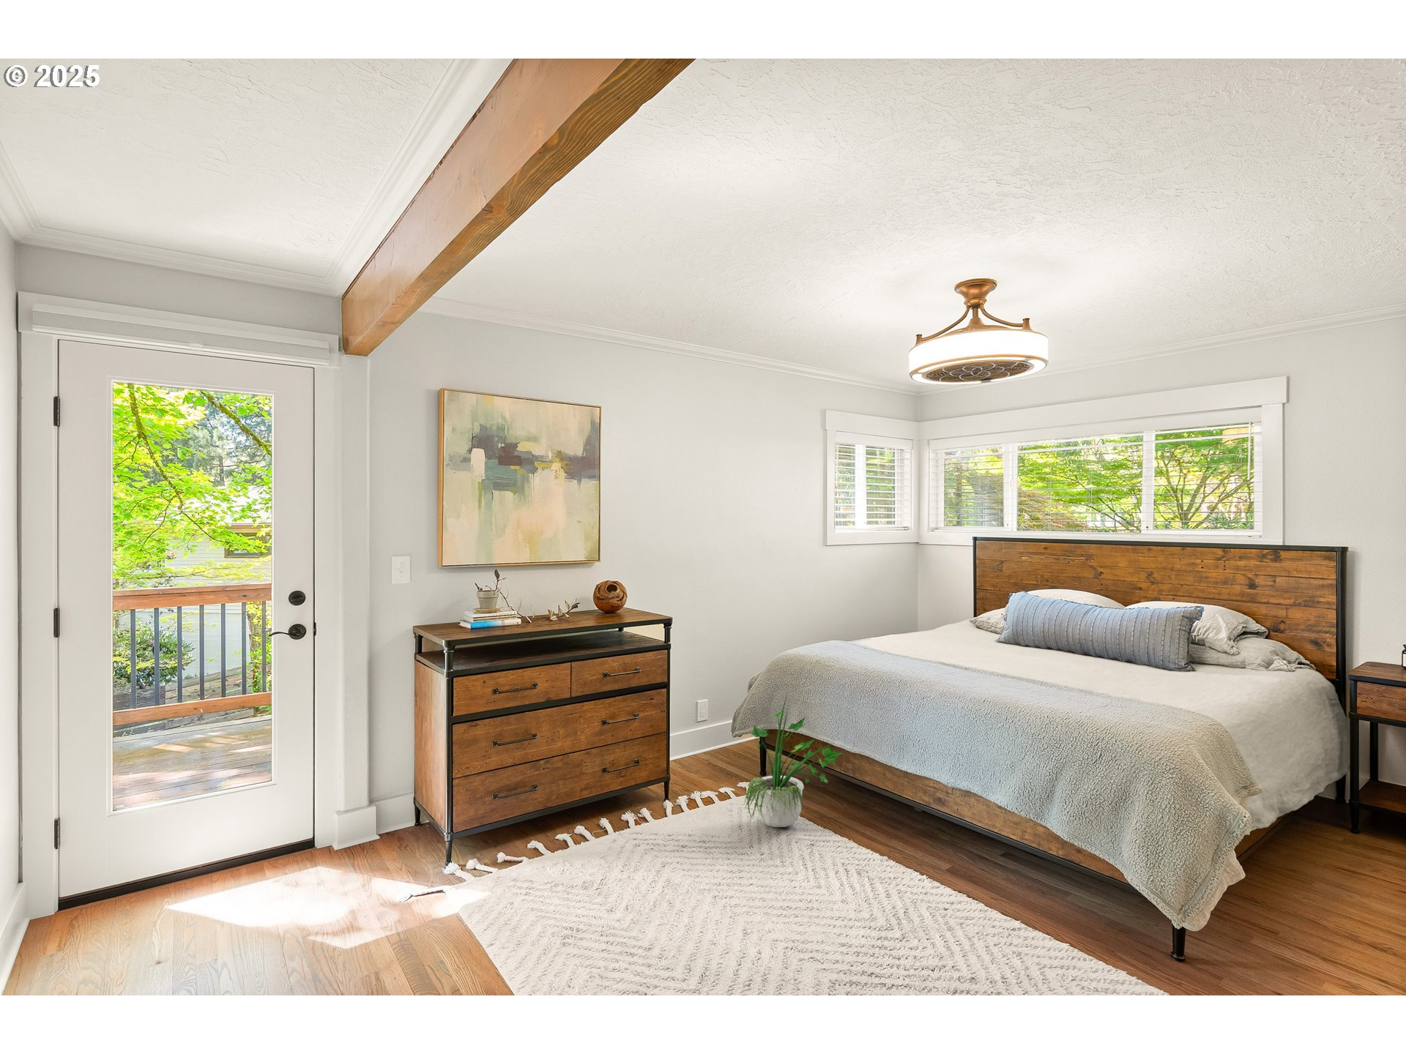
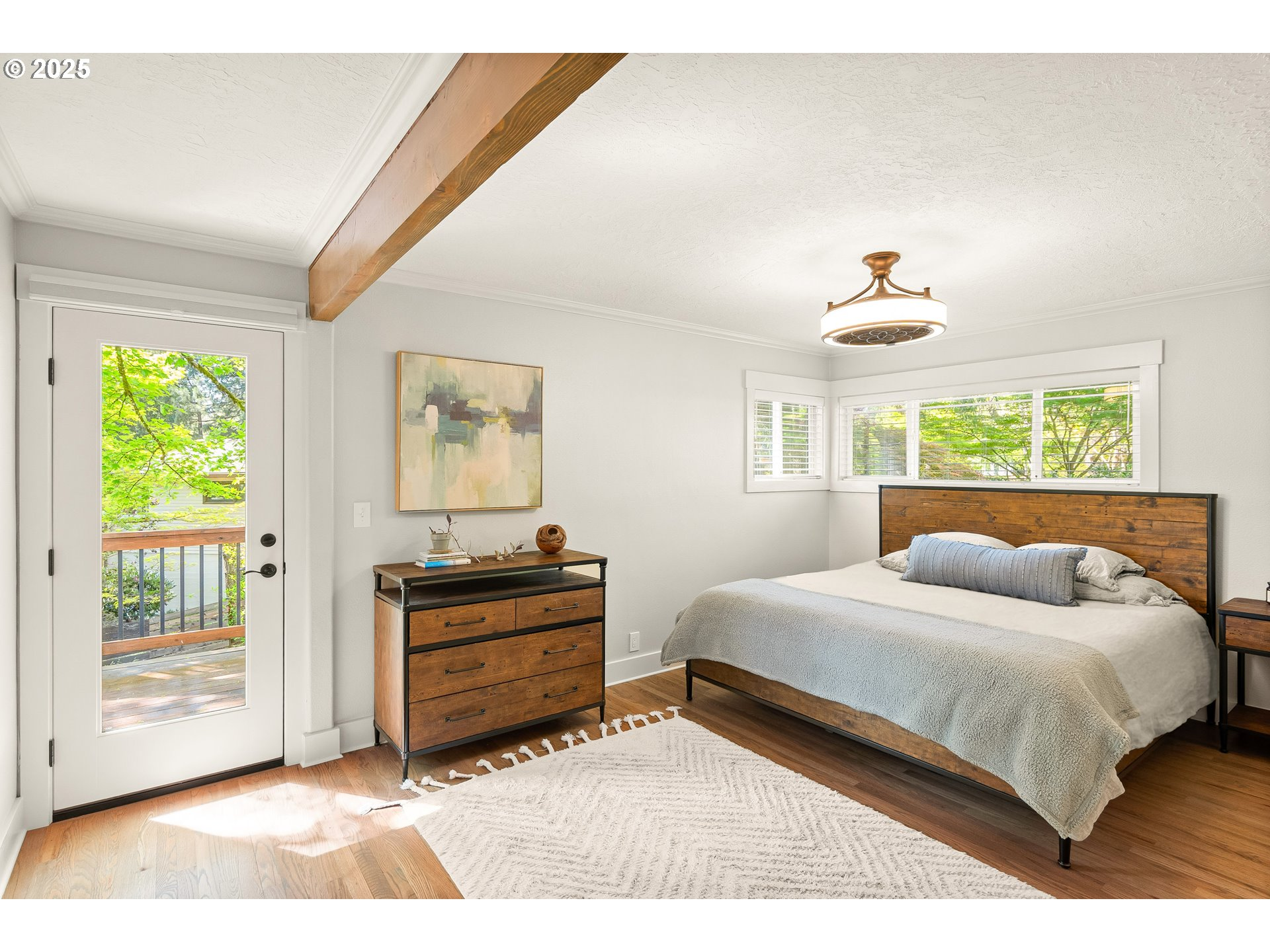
- potted plant [743,690,842,828]
